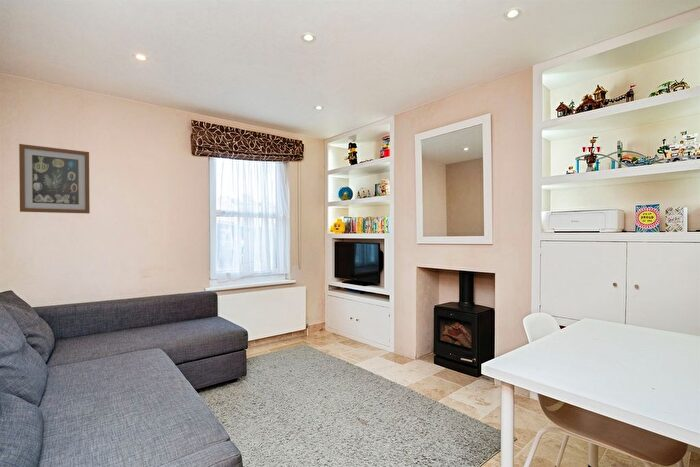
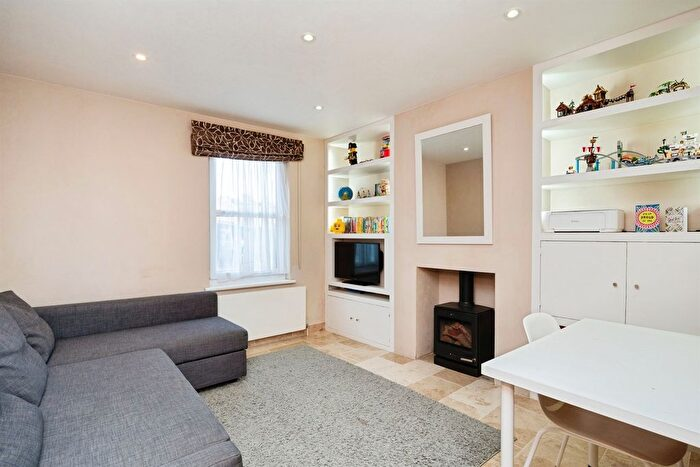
- wall art [18,143,91,214]
